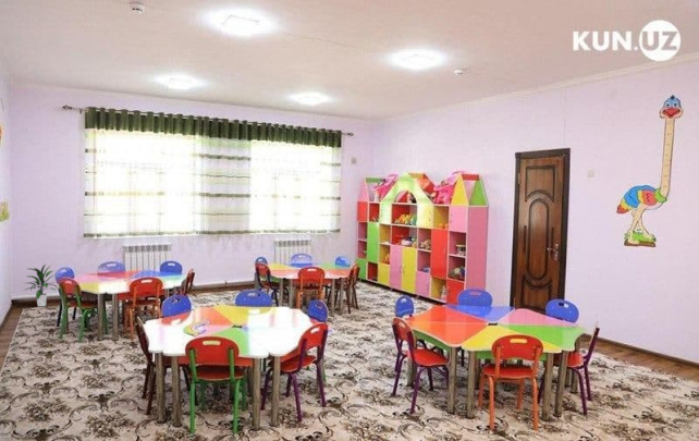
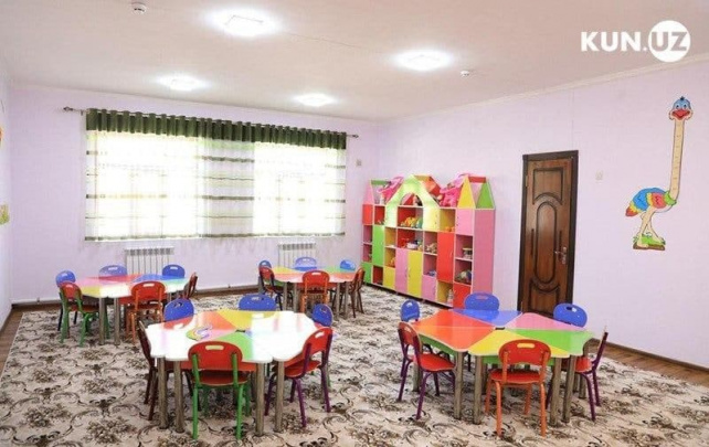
- indoor plant [22,262,59,307]
